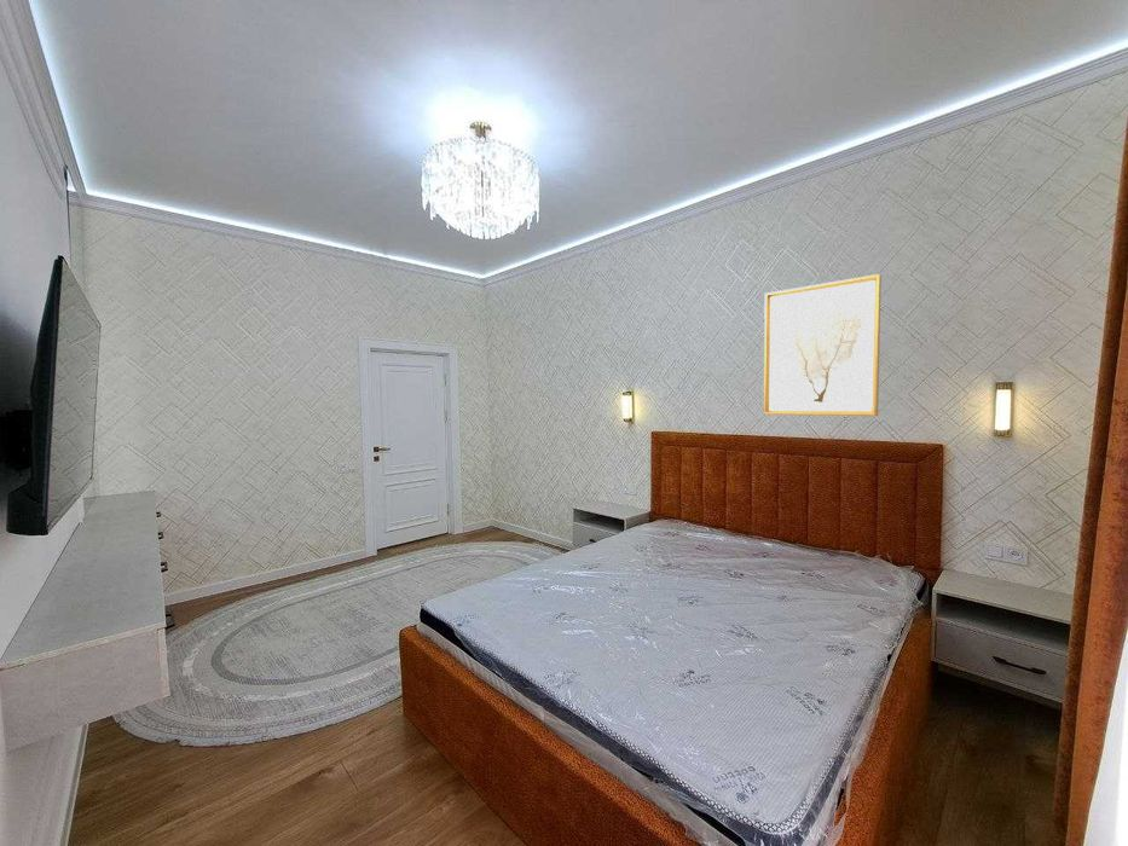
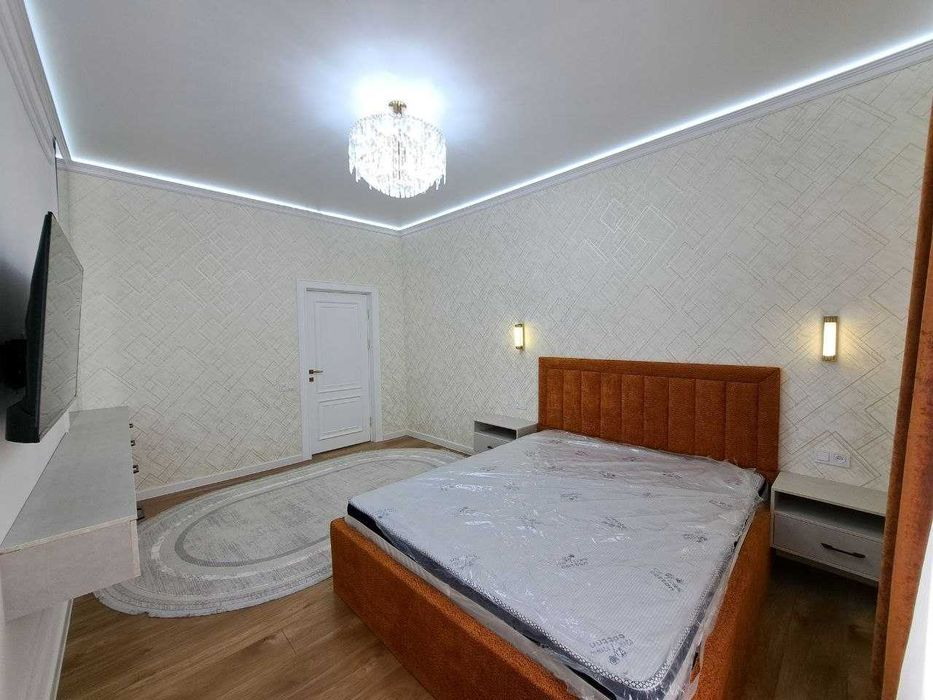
- wall art [763,273,883,417]
